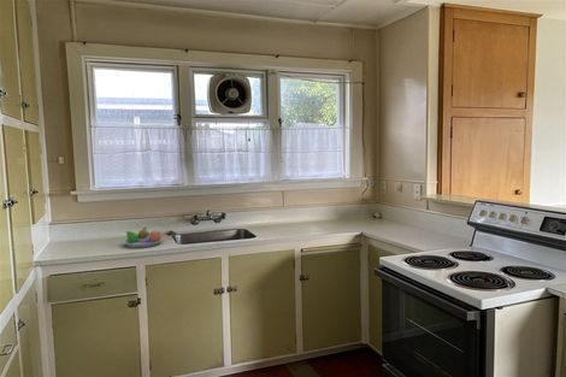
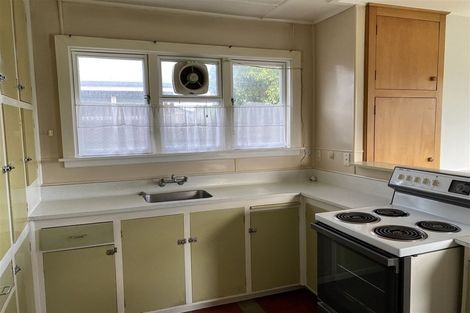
- fruit bowl [123,225,164,248]
